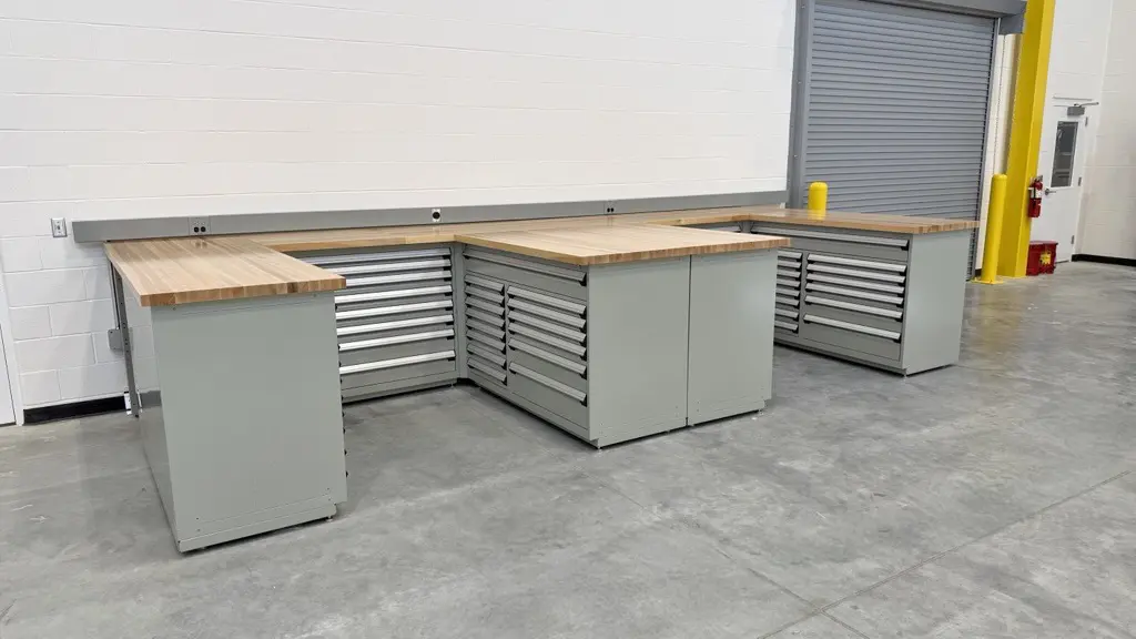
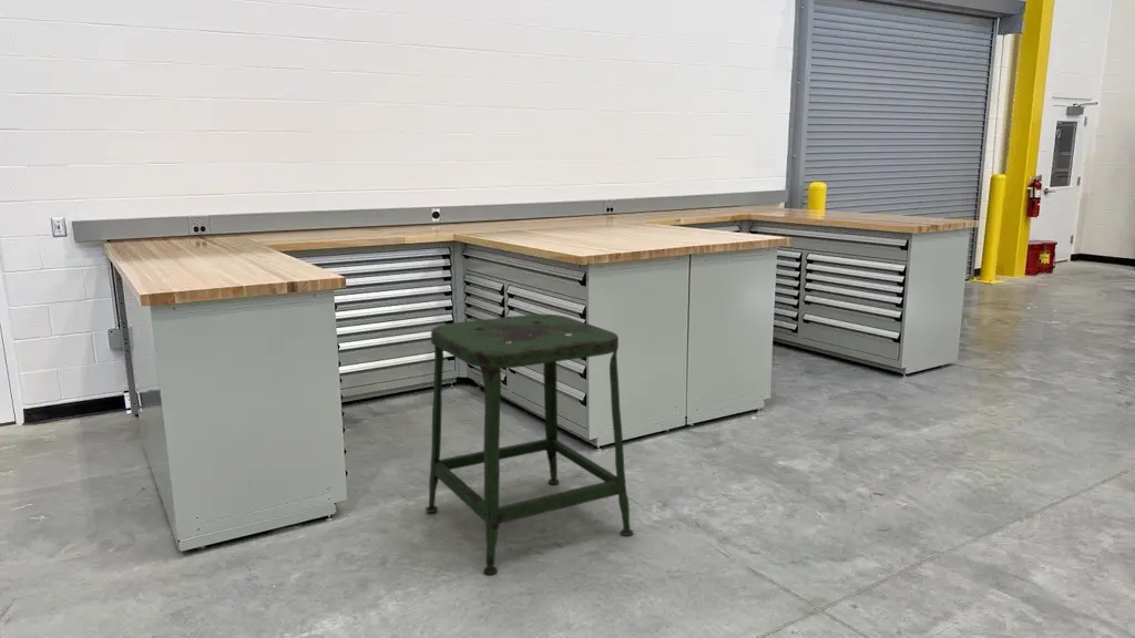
+ stool [425,313,634,575]
